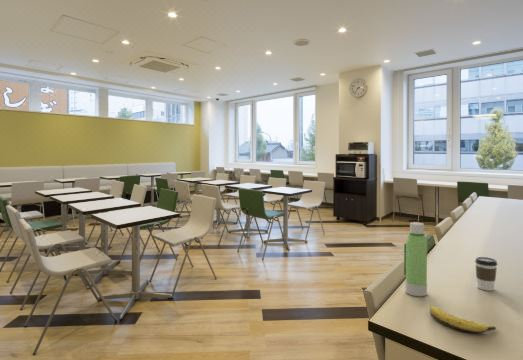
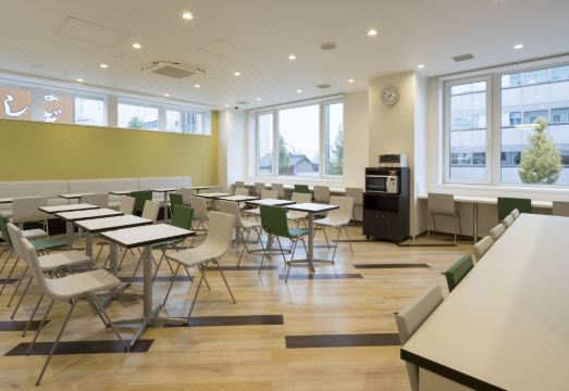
- coffee cup [474,256,498,292]
- water bottle [403,221,428,297]
- banana [429,305,497,334]
